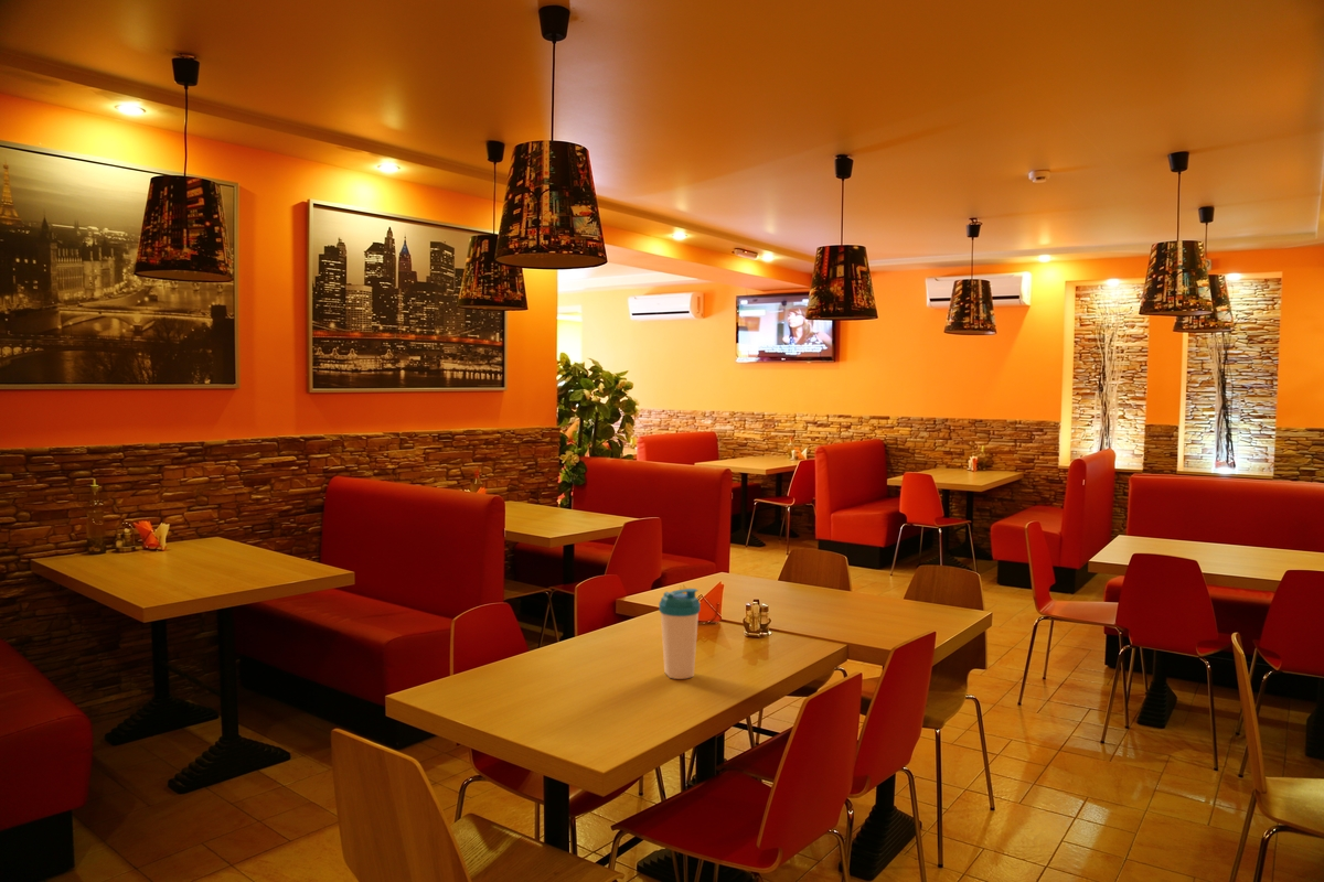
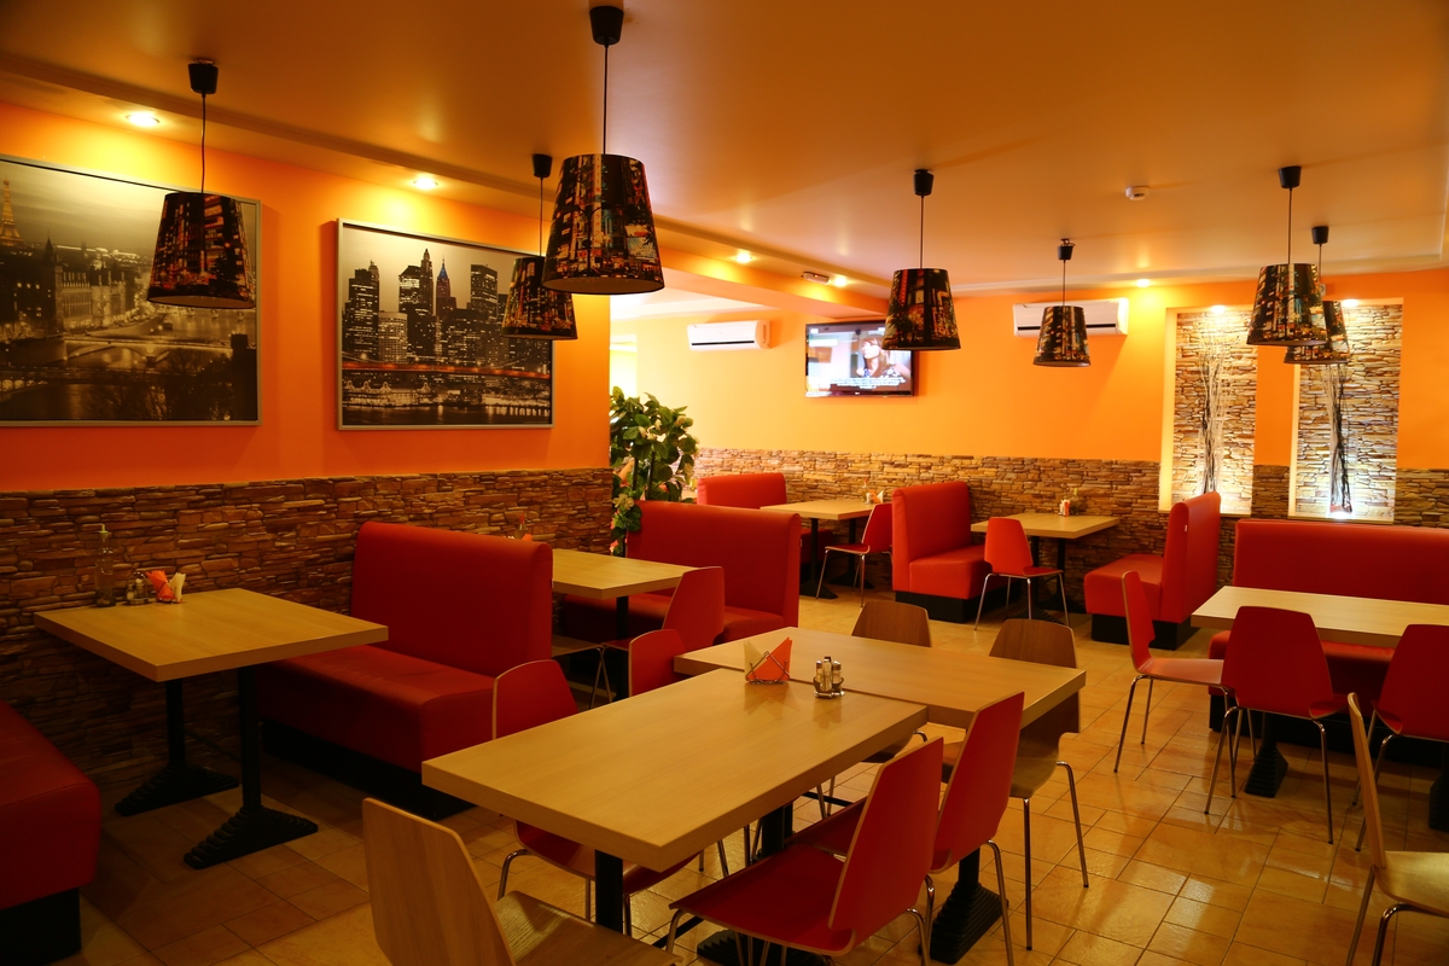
- water bottle [658,588,702,680]
